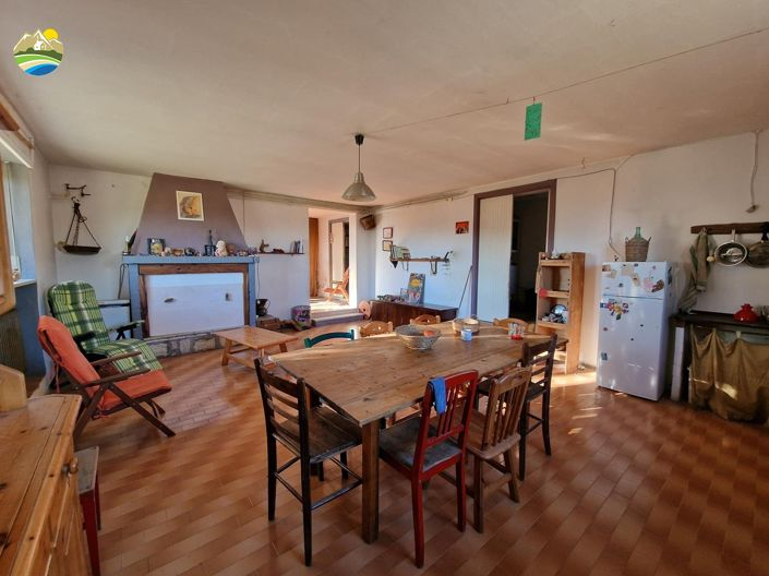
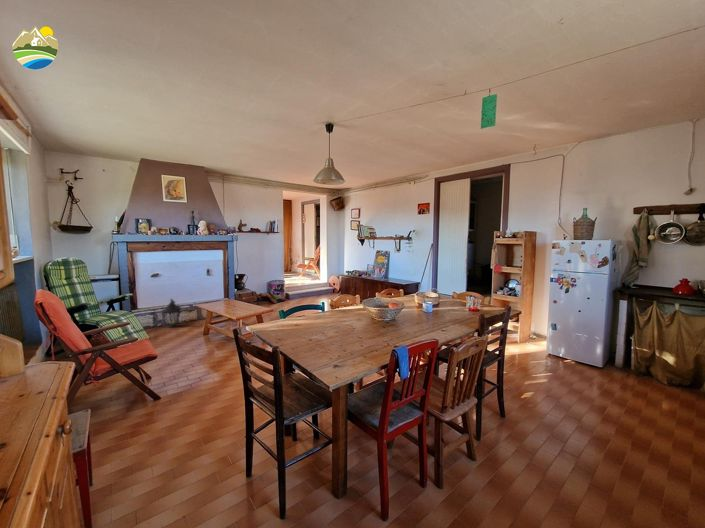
+ lantern [160,298,183,329]
